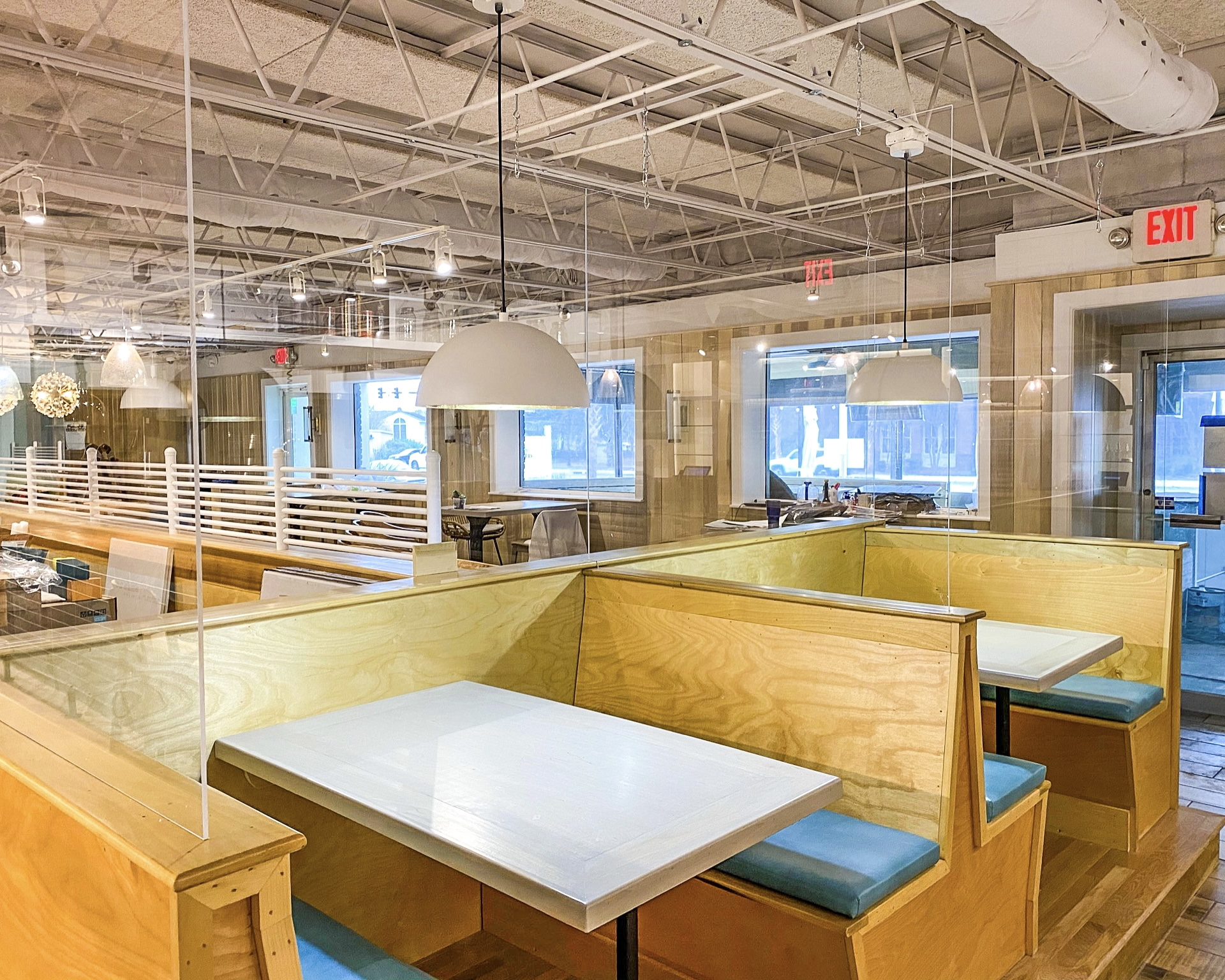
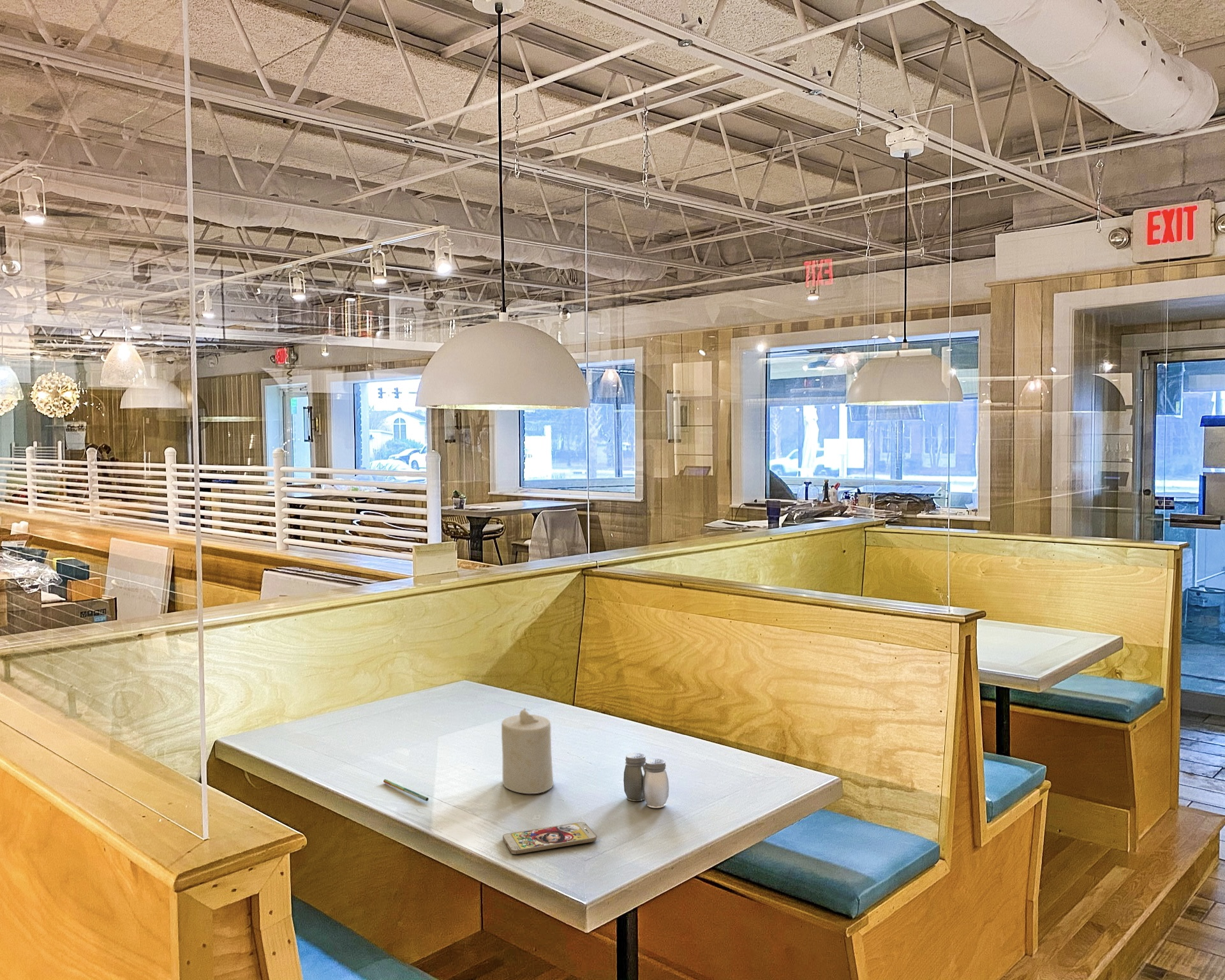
+ pen [383,778,429,802]
+ smartphone [502,822,597,855]
+ candle [501,708,554,794]
+ salt and pepper shaker [623,752,669,808]
